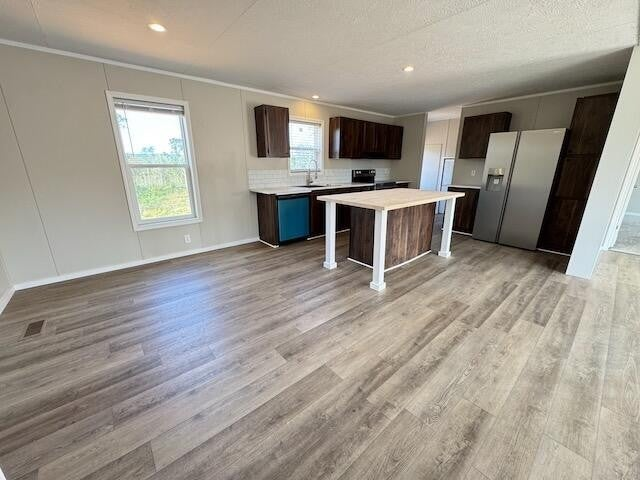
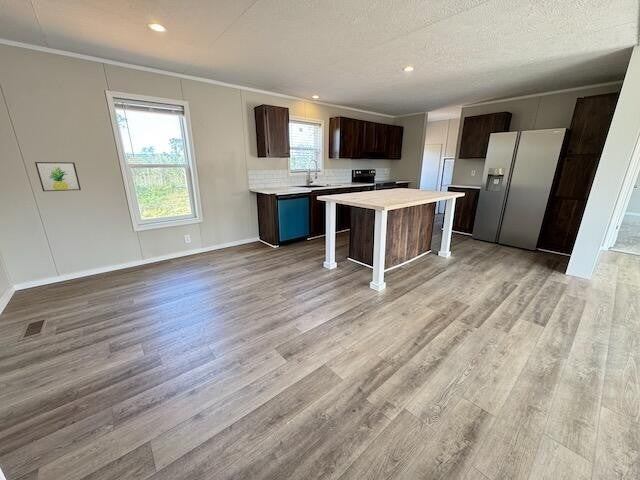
+ wall art [34,161,82,192]
